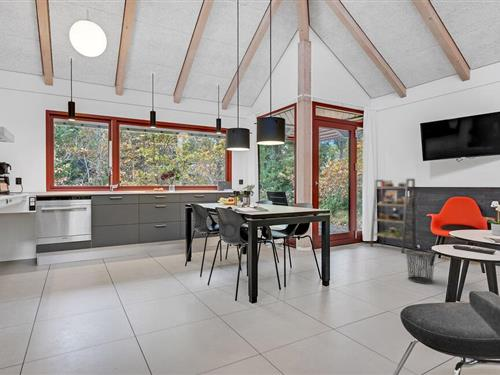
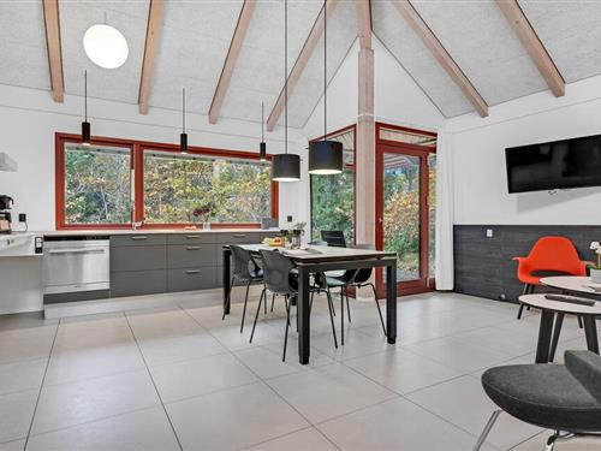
- shelving unit [369,178,417,254]
- waste bin [404,248,436,285]
